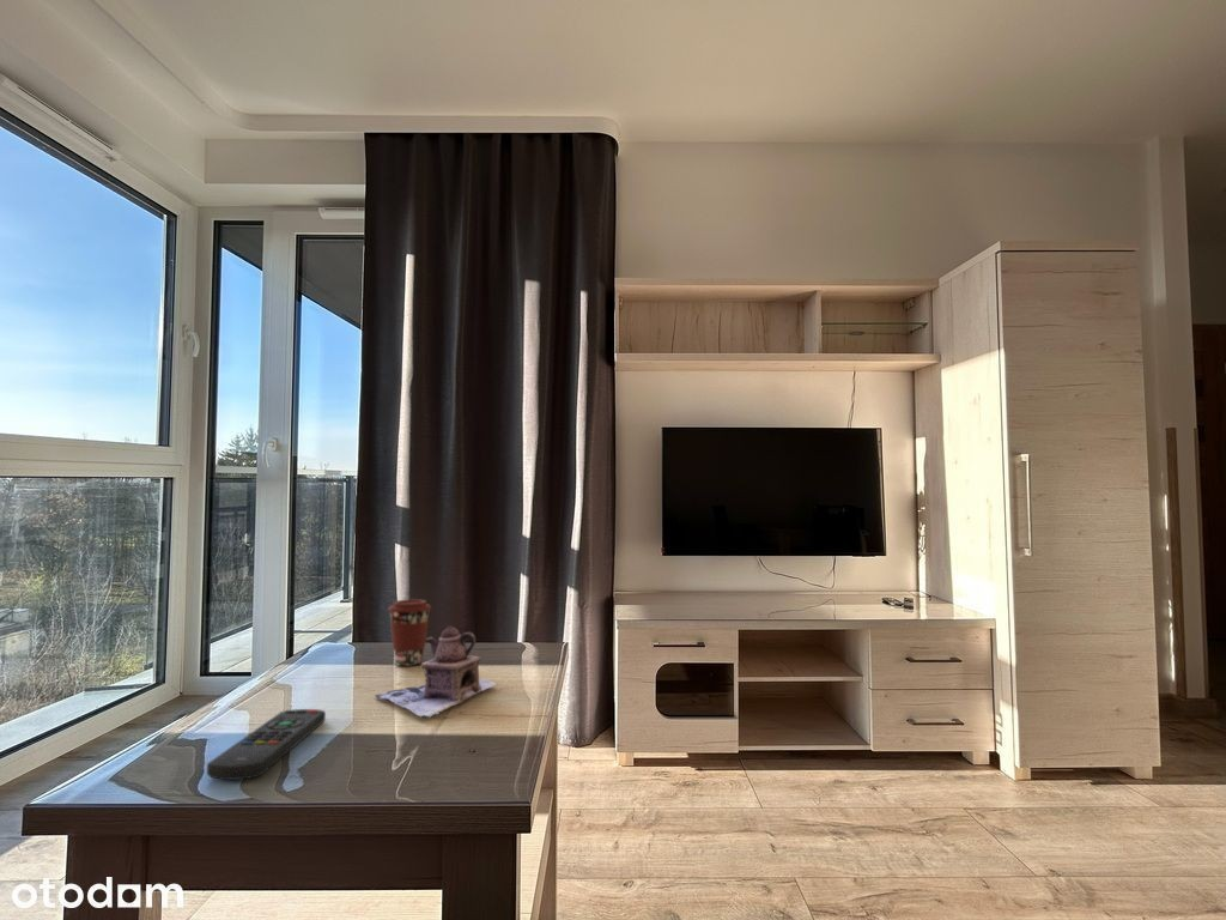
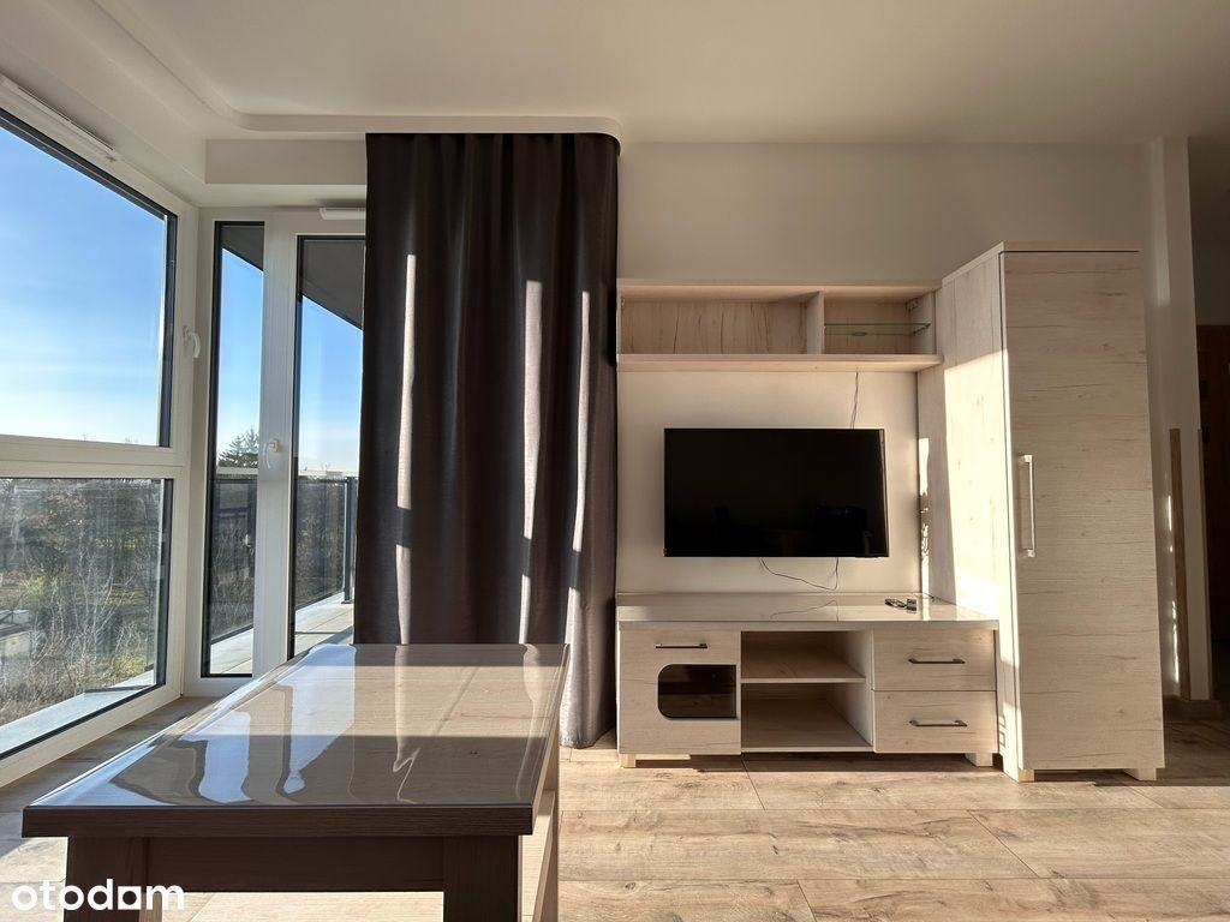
- teapot [374,625,497,720]
- remote control [206,708,327,781]
- coffee cup [387,598,432,667]
